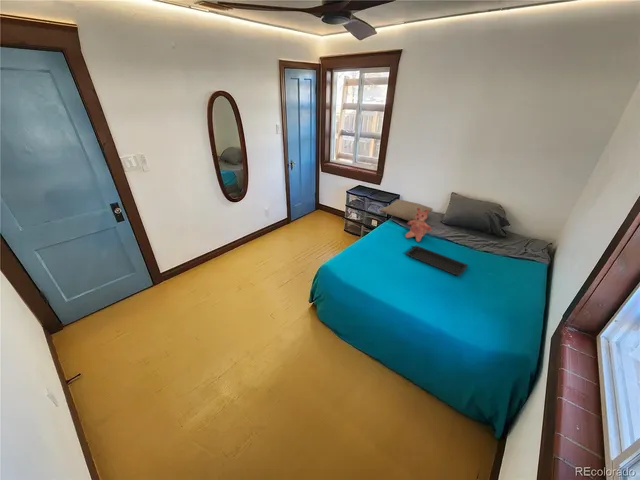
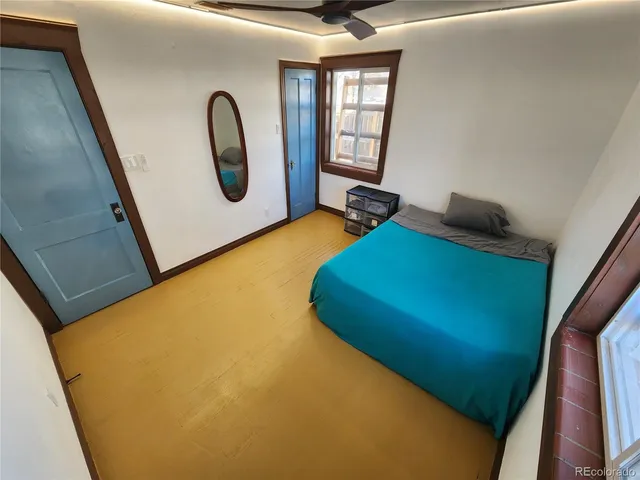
- serving tray [404,244,469,277]
- pillow [378,198,434,222]
- teddy bear [404,208,432,243]
